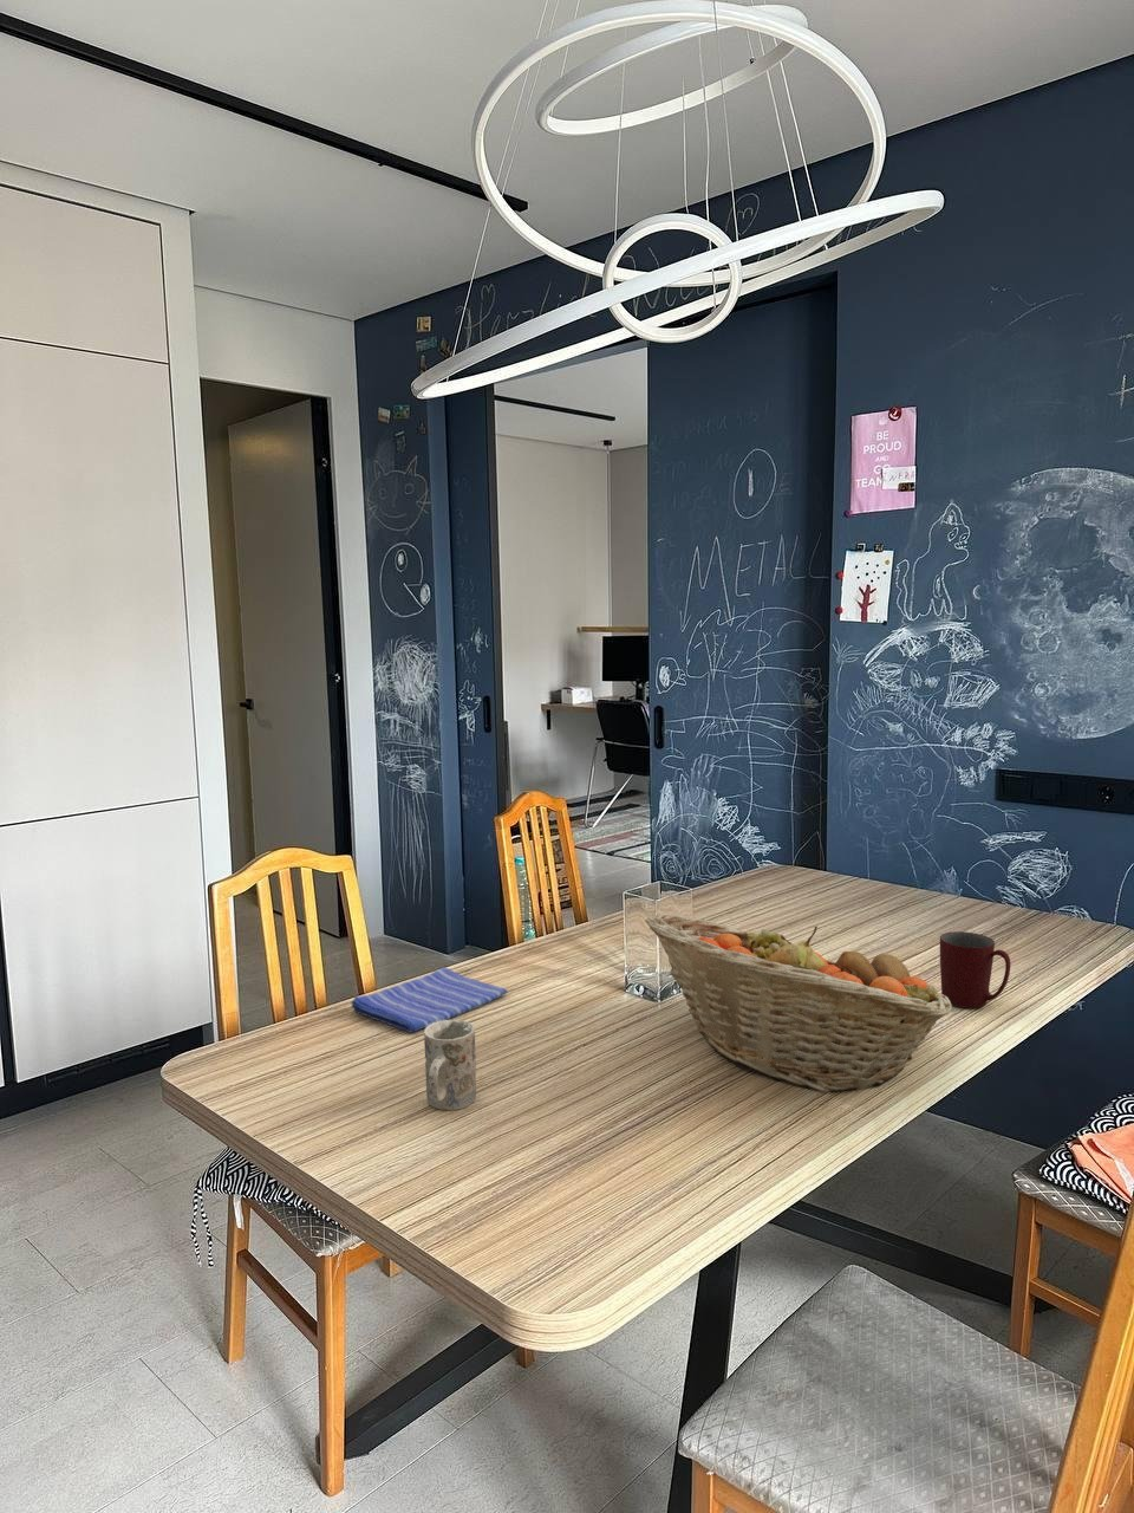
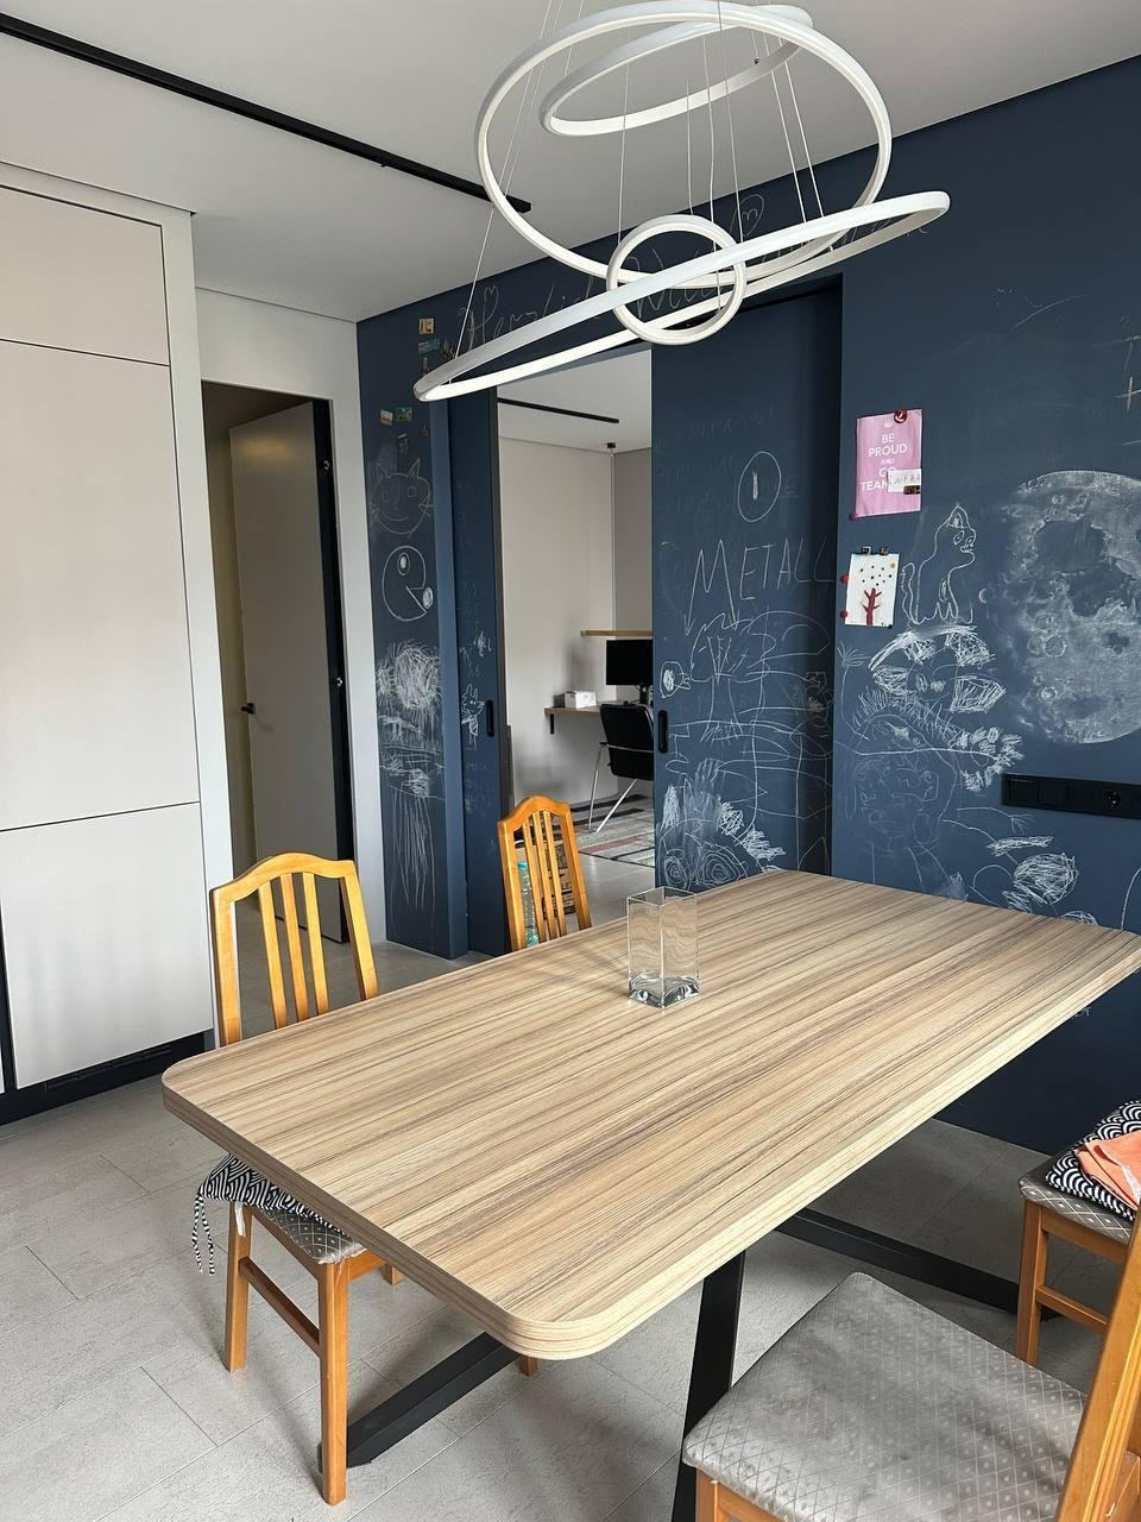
- fruit basket [643,913,953,1095]
- mug [423,1019,478,1112]
- mug [939,930,1011,1009]
- dish towel [350,966,509,1034]
